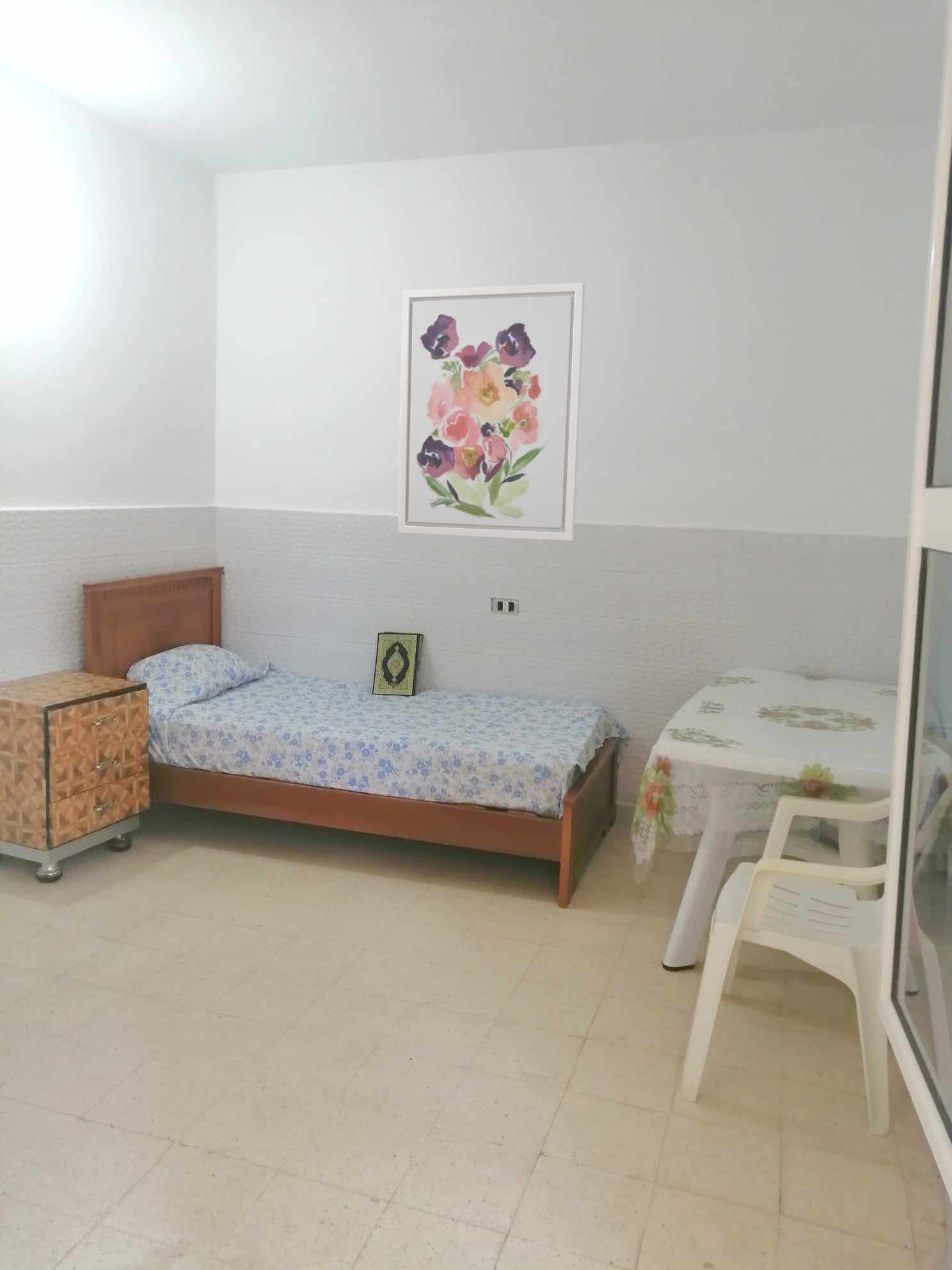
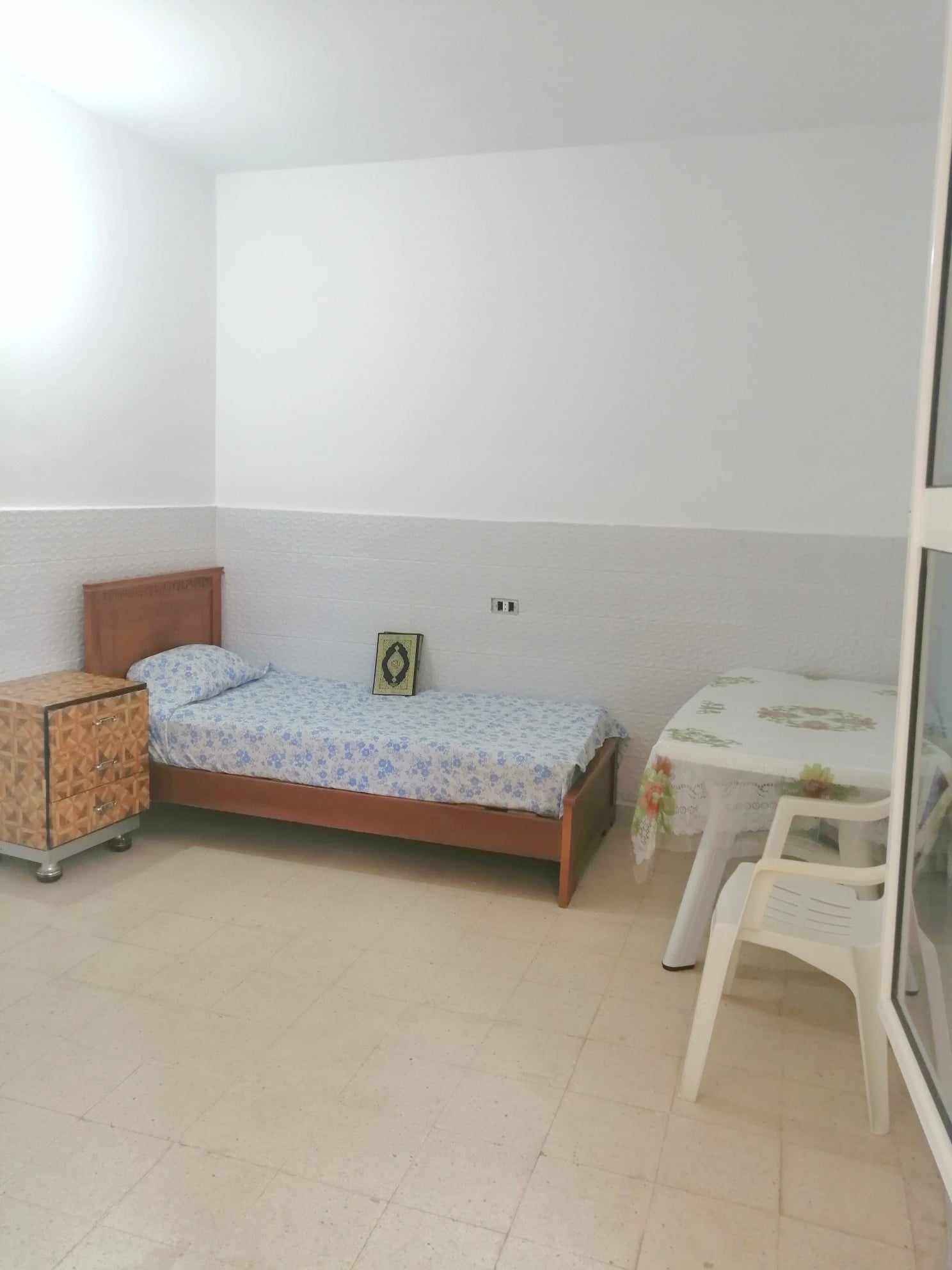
- wall art [397,282,585,542]
